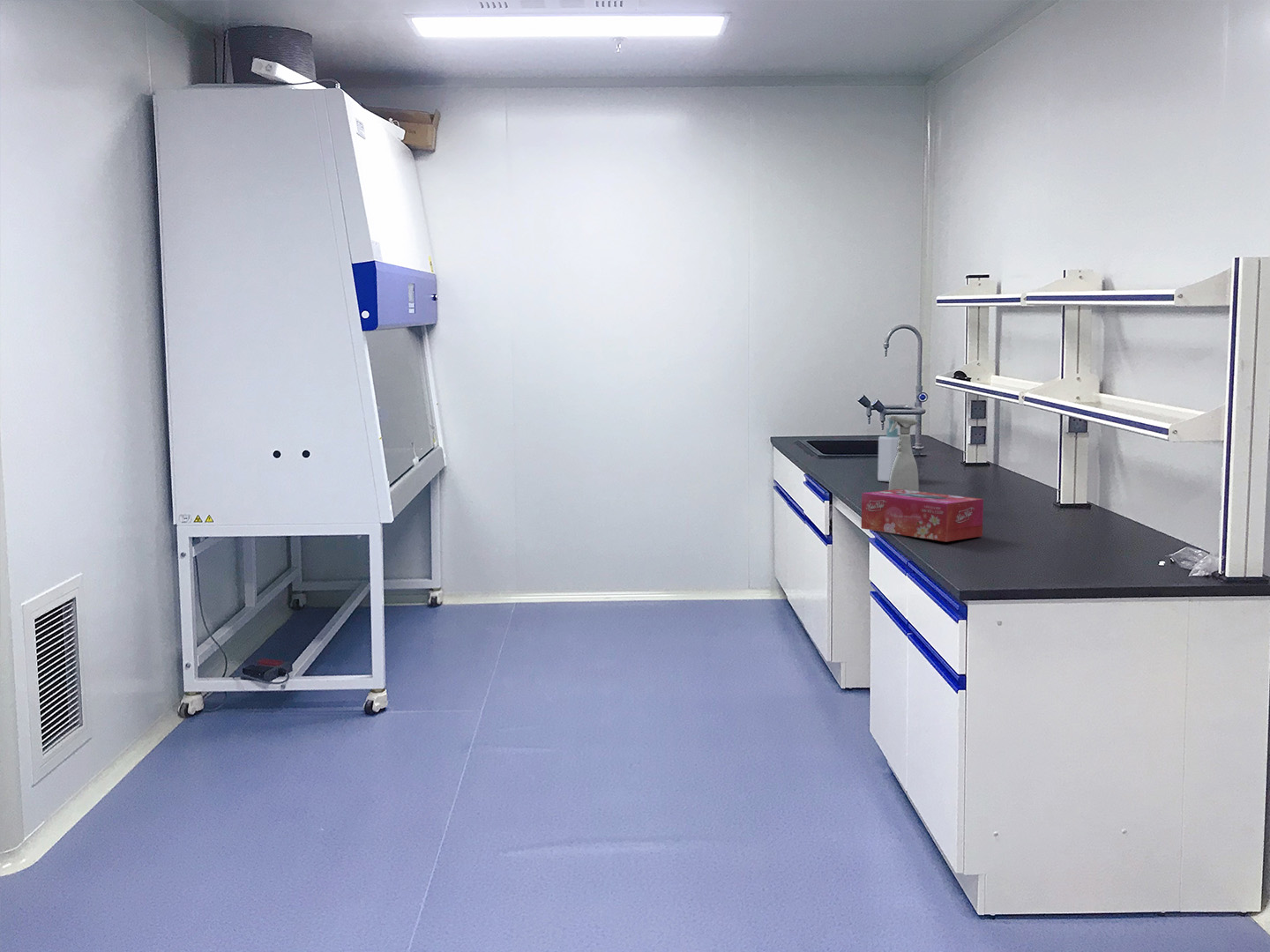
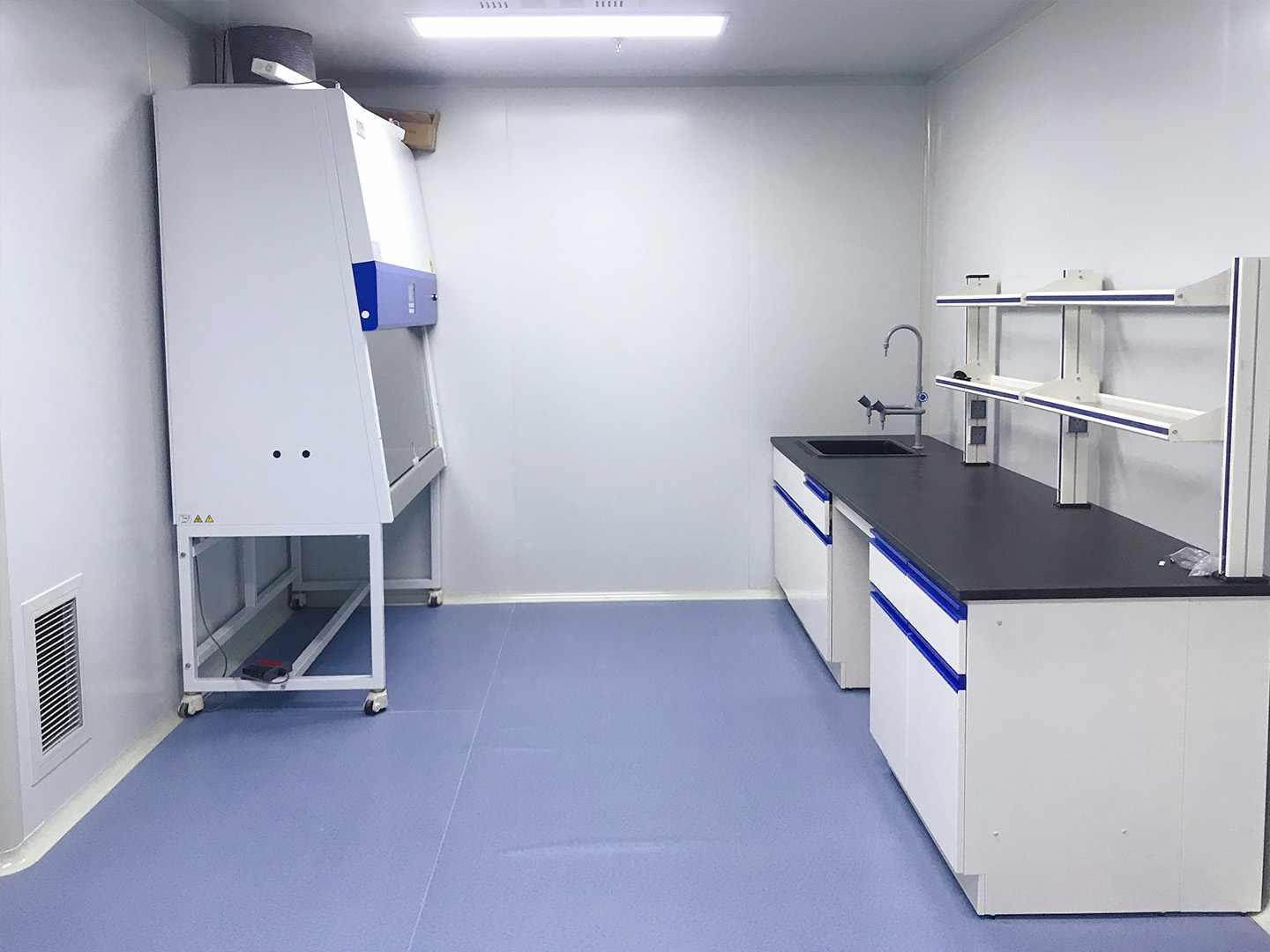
- soap bottle [877,418,900,482]
- tissue box [861,489,984,543]
- spray bottle [888,414,920,492]
